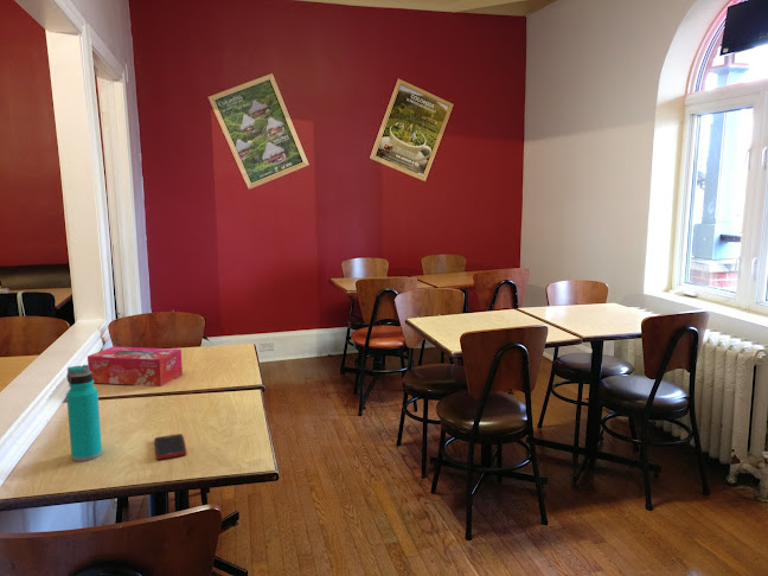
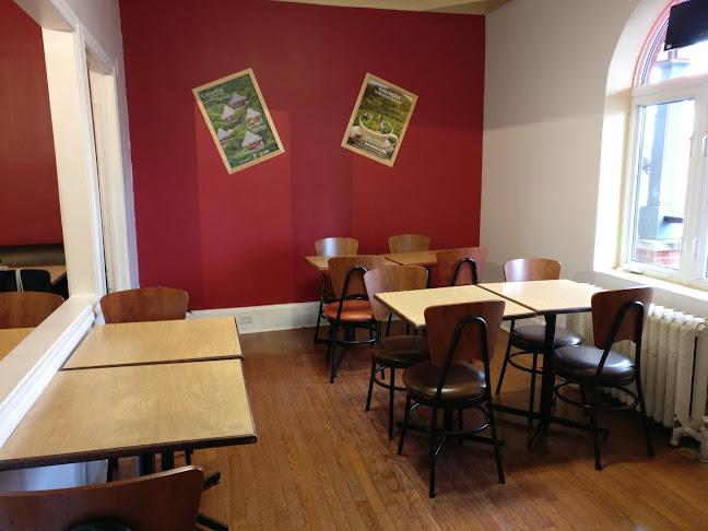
- cell phone [153,433,187,461]
- water bottle [65,364,103,462]
- tissue box [87,345,184,388]
